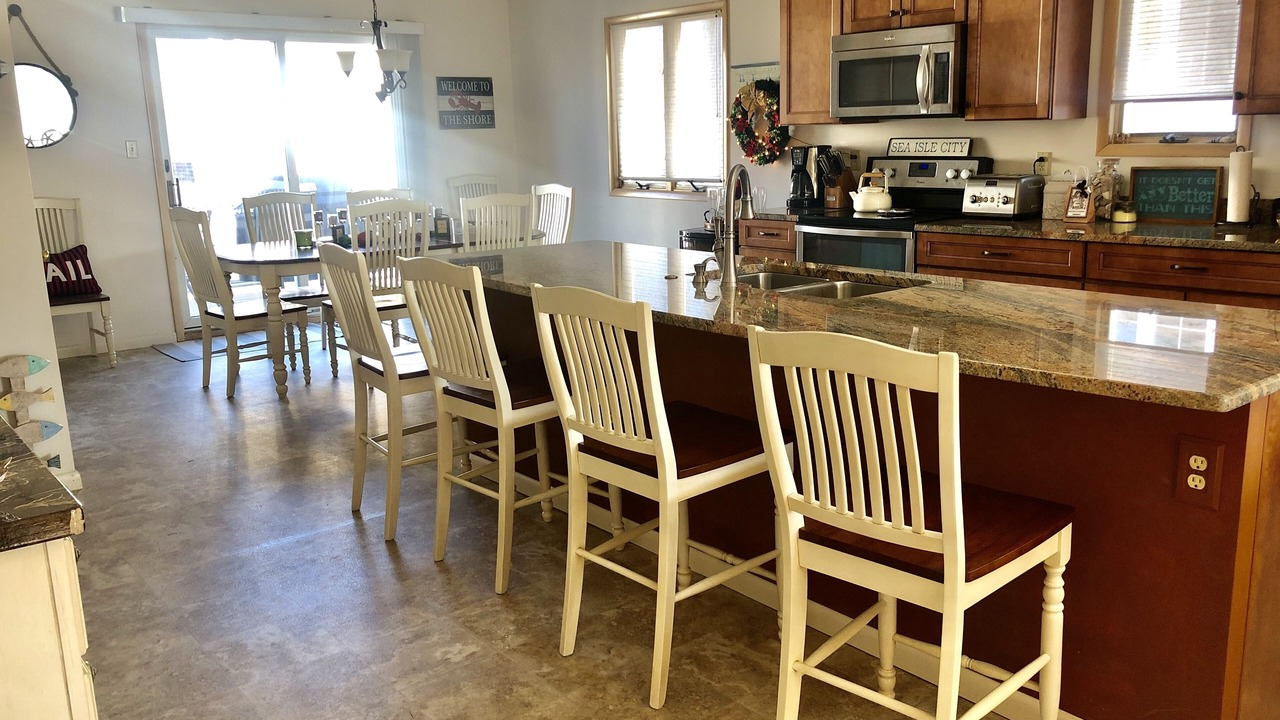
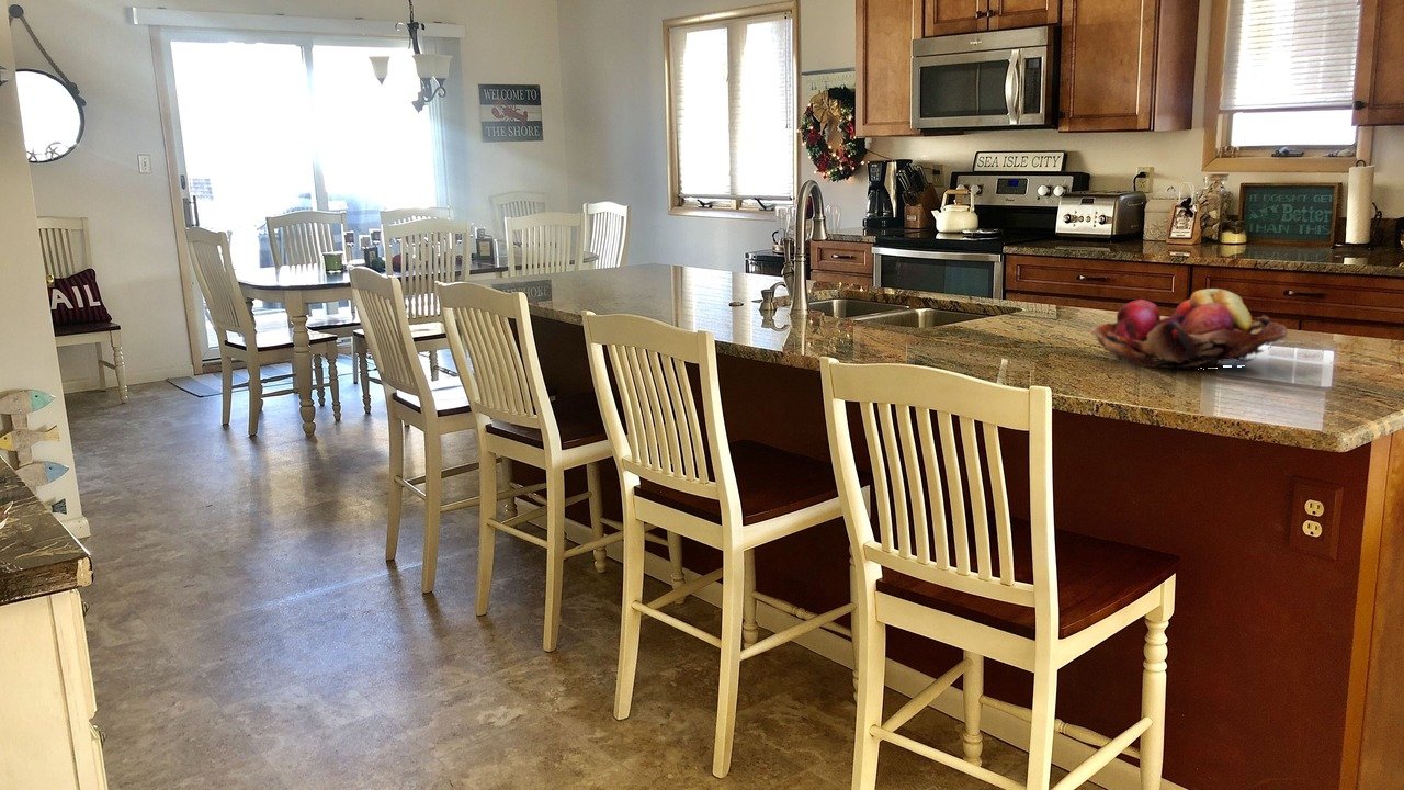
+ fruit basket [1089,287,1288,370]
